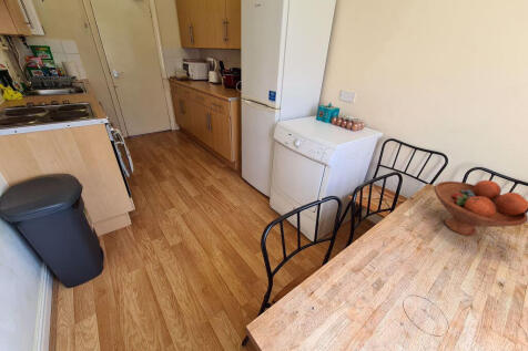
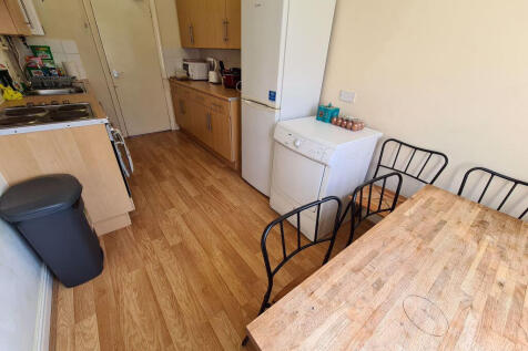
- fruit bowl [433,179,528,237]
